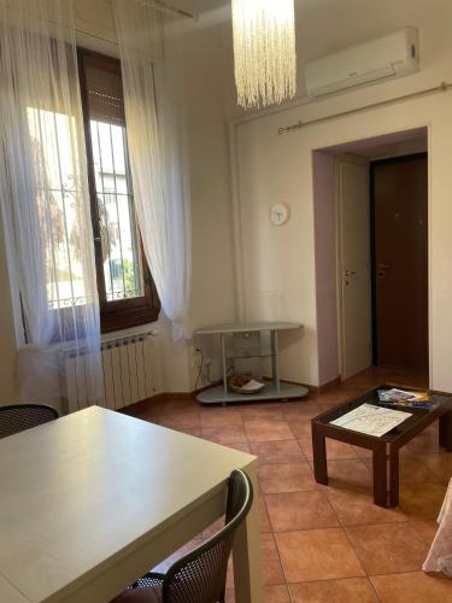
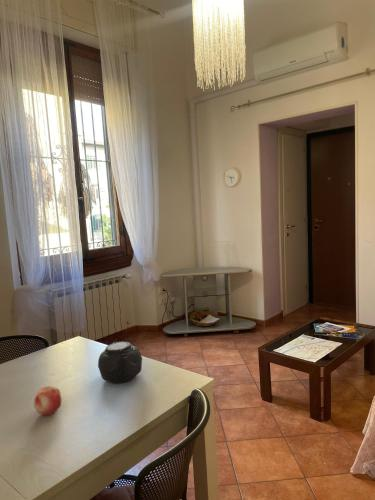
+ teapot [97,340,145,384]
+ fruit [33,385,63,416]
